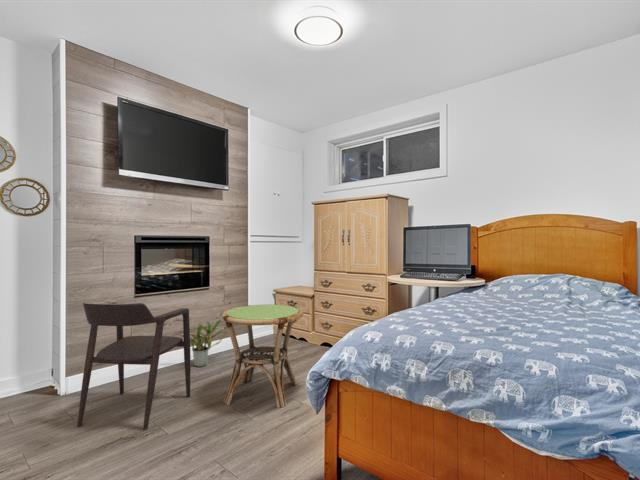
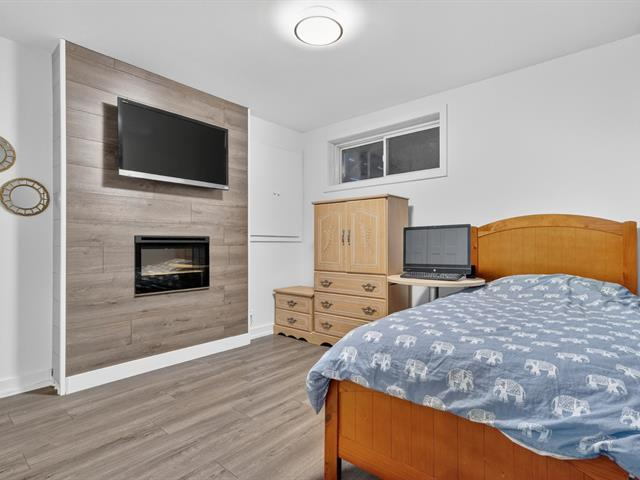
- side table [221,304,304,409]
- armchair [76,302,191,431]
- potted plant [173,318,229,368]
